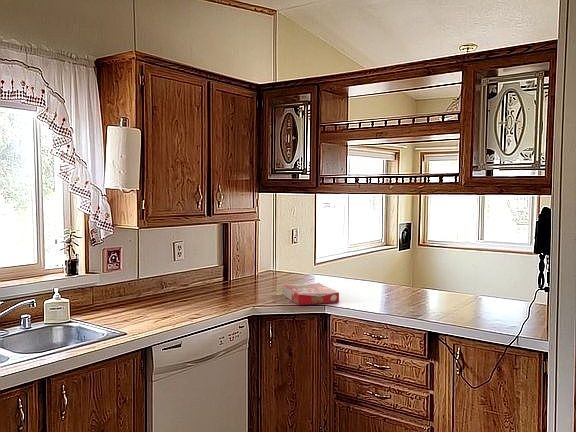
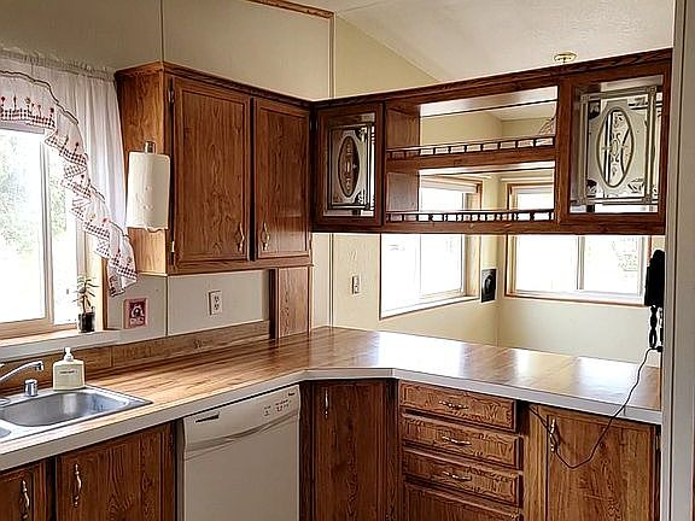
- cereal box [281,282,340,306]
